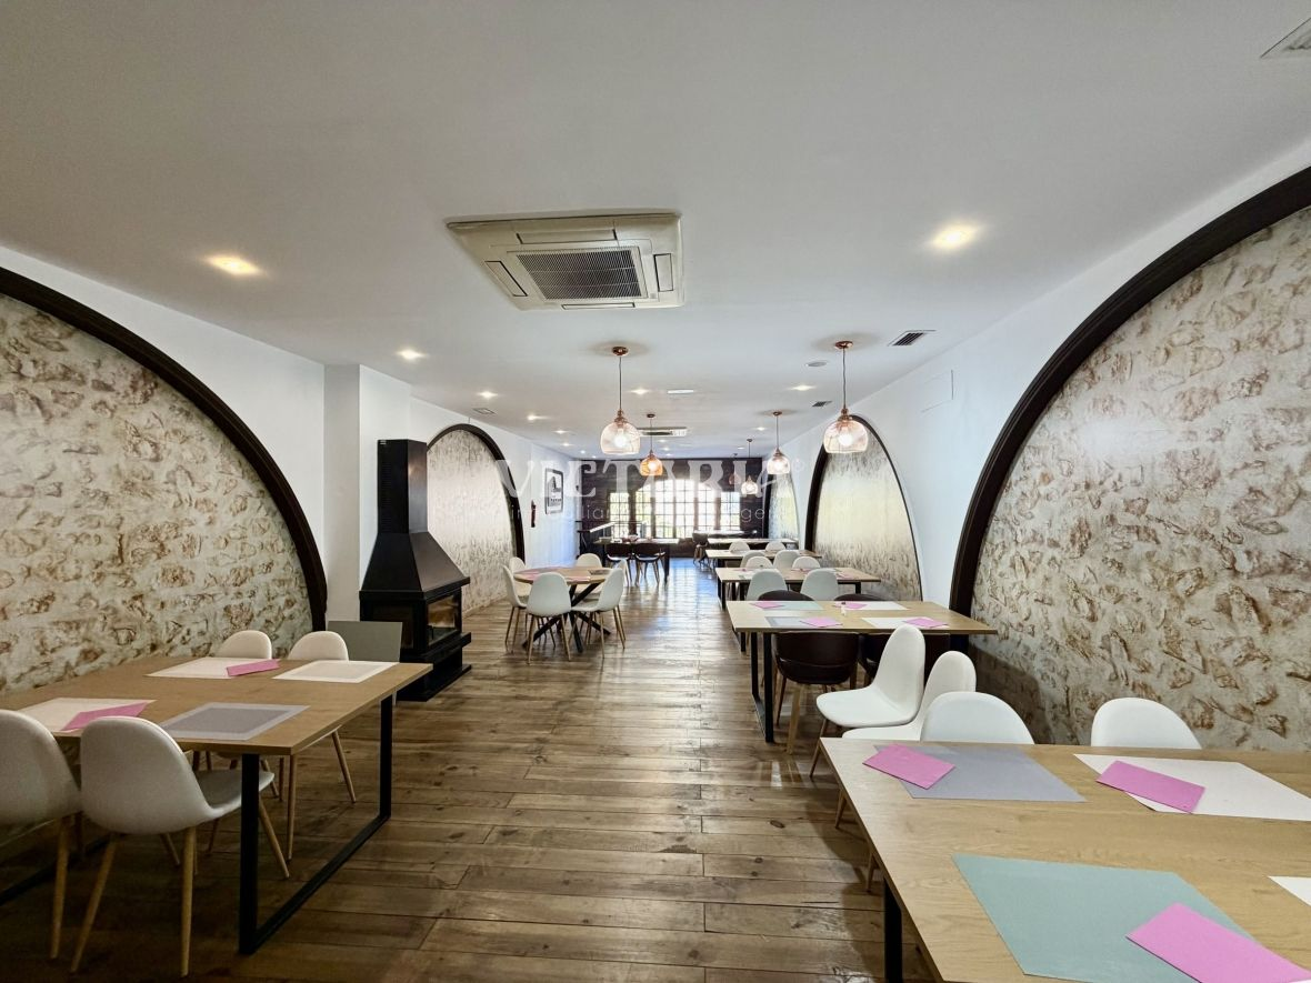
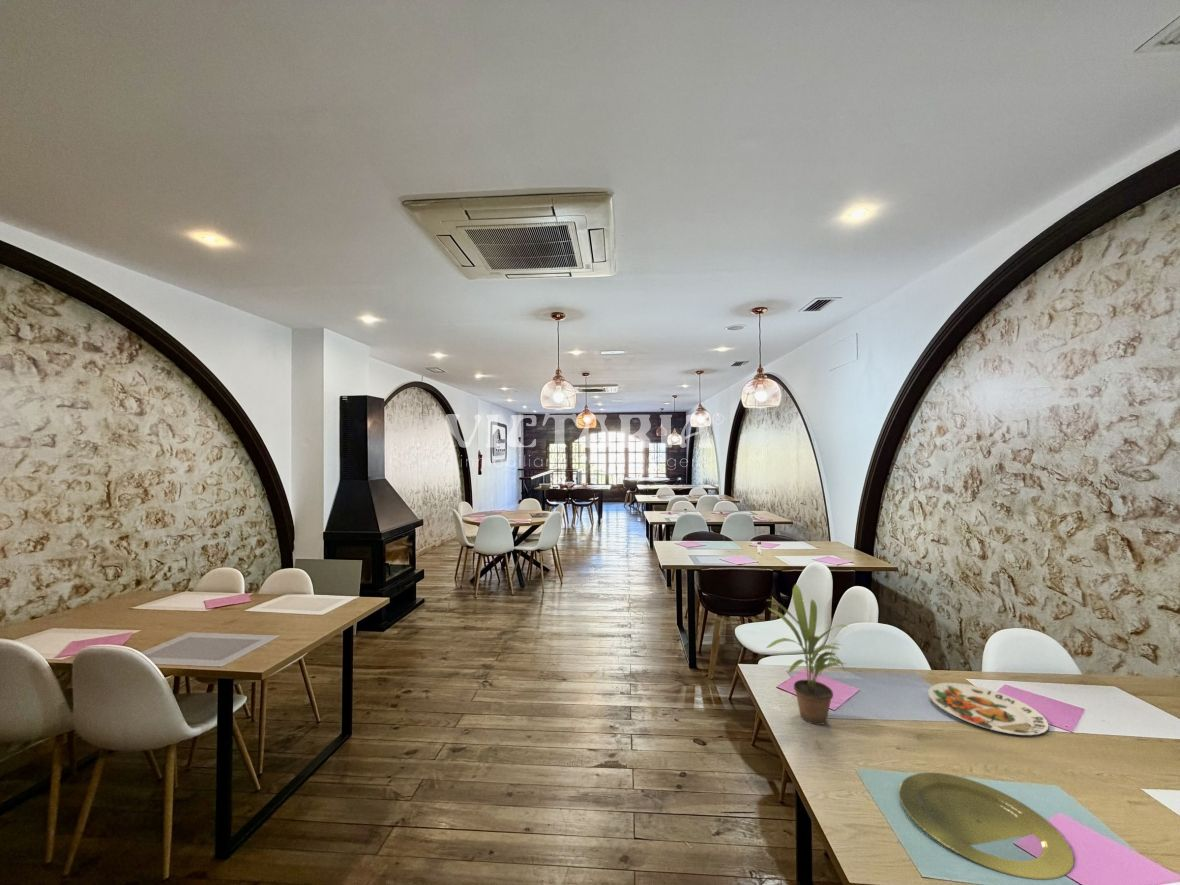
+ plate [927,682,1050,736]
+ potted plant [765,583,849,726]
+ plate [898,772,1075,881]
